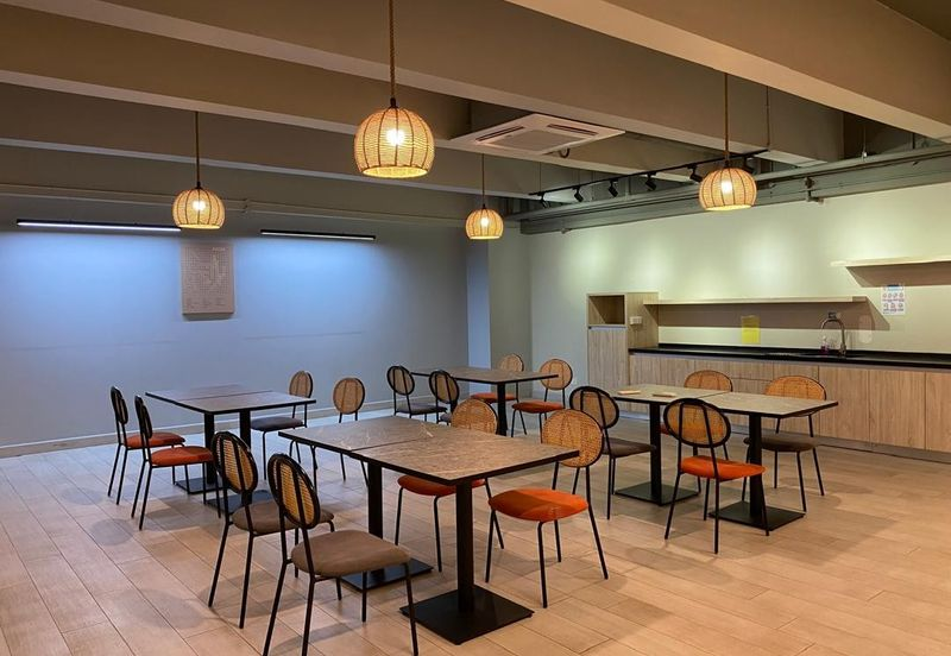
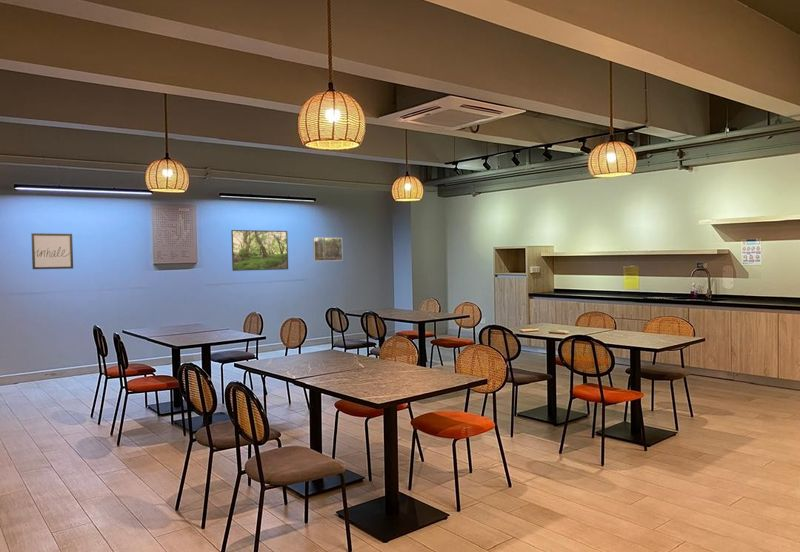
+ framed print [230,229,289,272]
+ wall art [30,232,74,270]
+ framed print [312,237,344,262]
